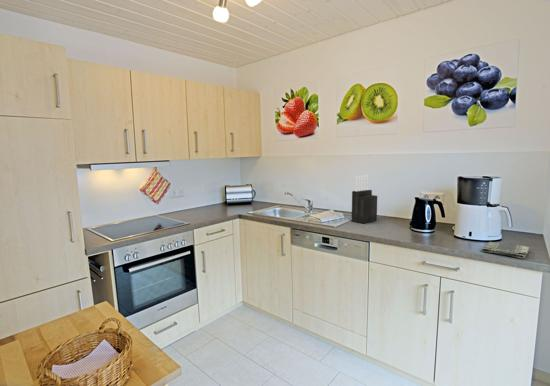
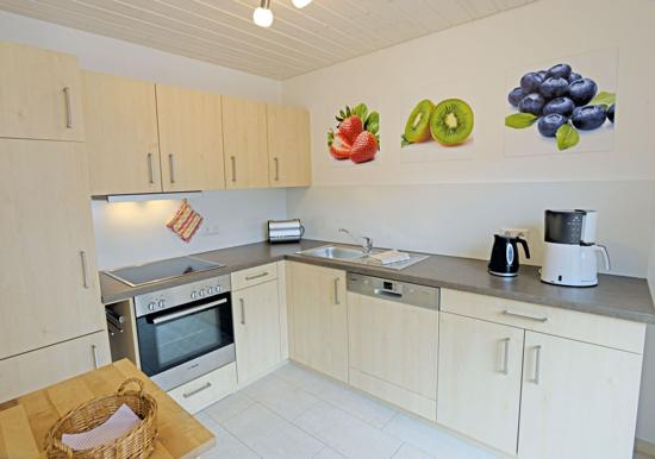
- dish towel [481,241,531,259]
- knife block [351,174,378,224]
